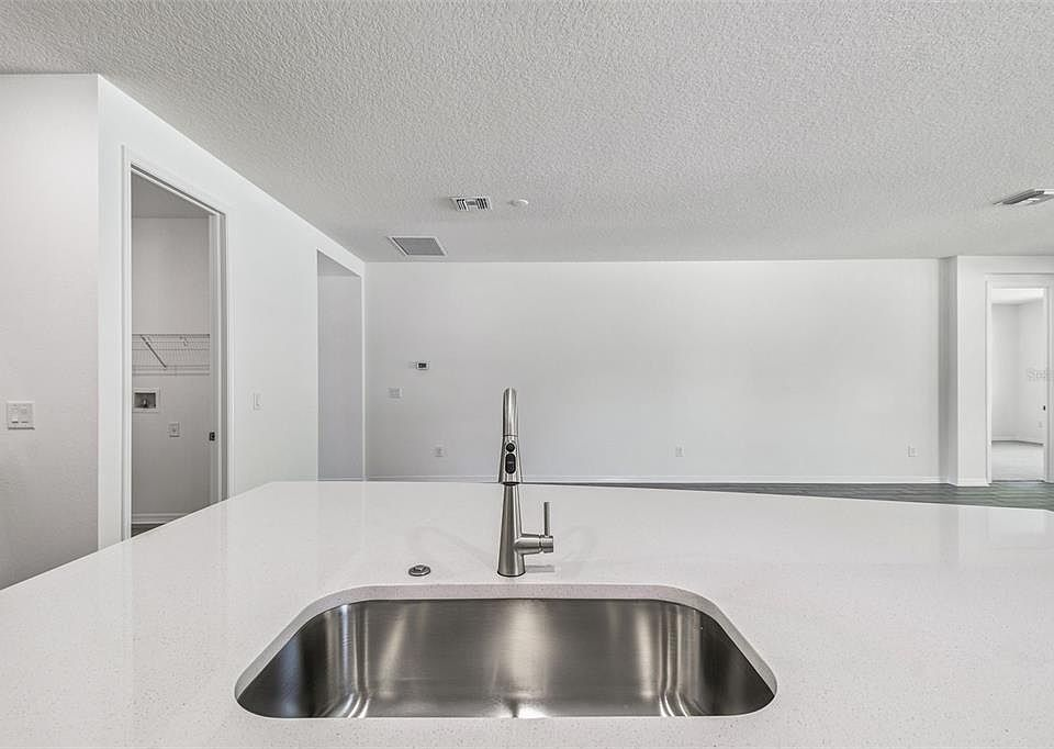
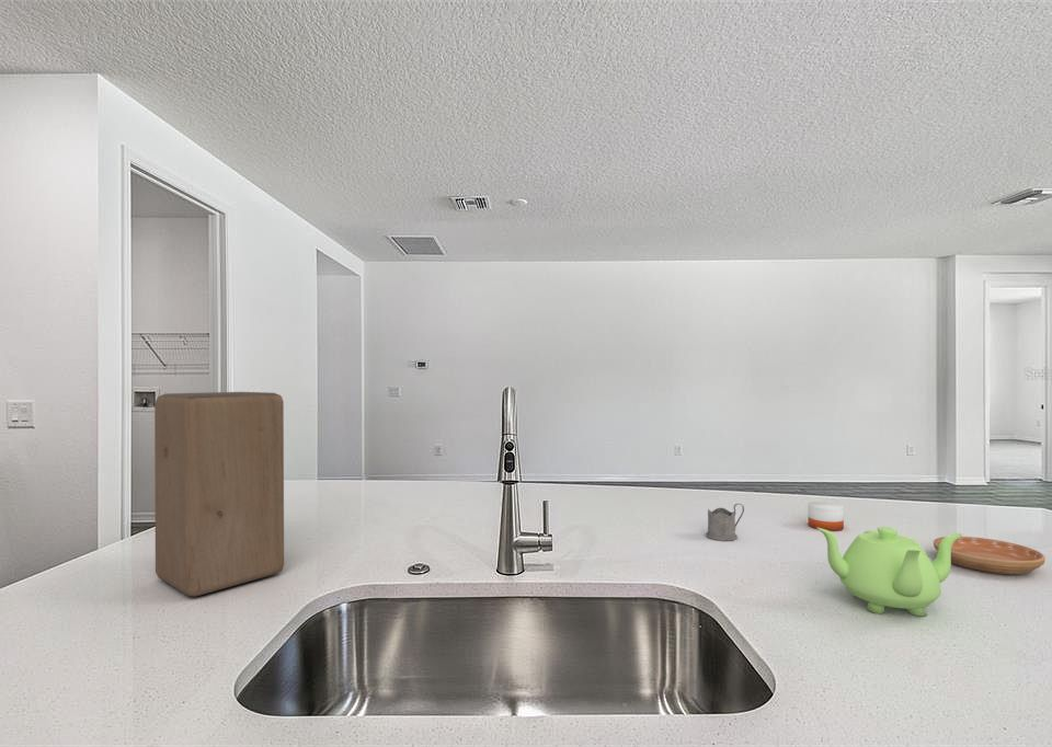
+ teapot [816,526,963,618]
+ saucer [933,536,1047,575]
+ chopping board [153,391,285,598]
+ candle [807,498,845,531]
+ tea glass holder [705,503,745,541]
